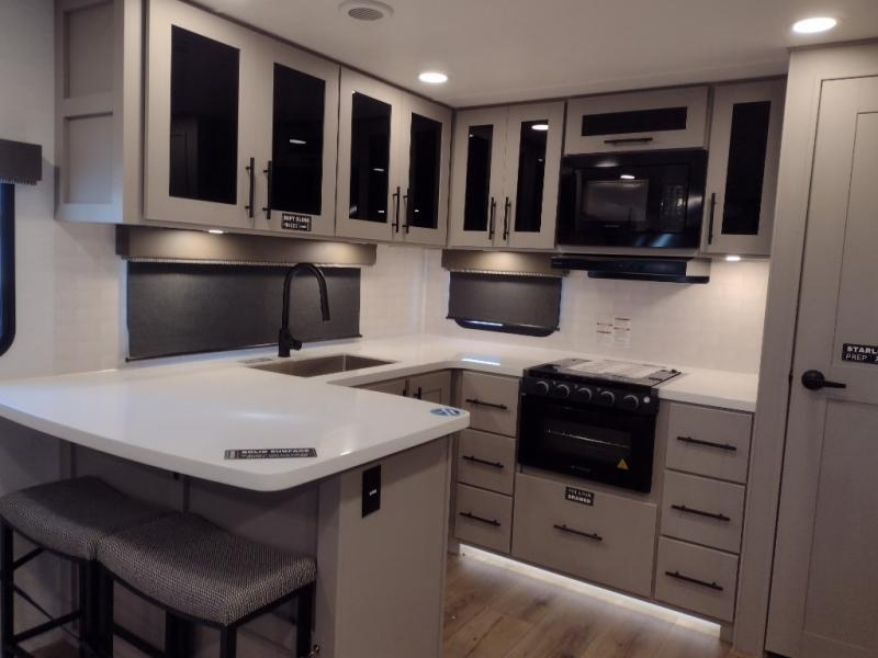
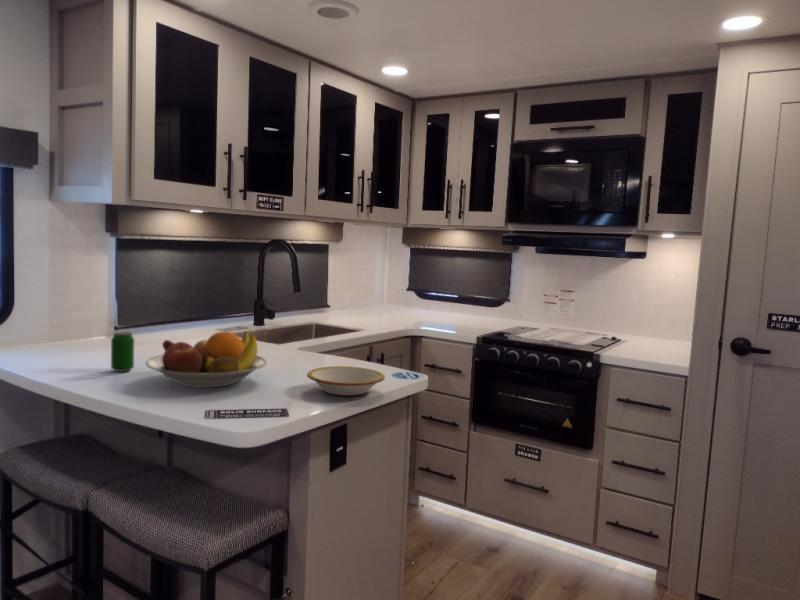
+ beverage can [110,331,135,373]
+ fruit bowl [144,330,268,388]
+ bowl [306,365,386,397]
